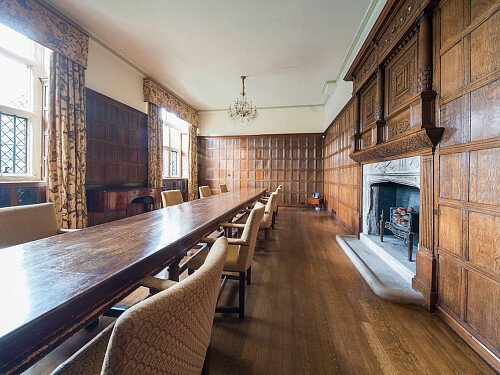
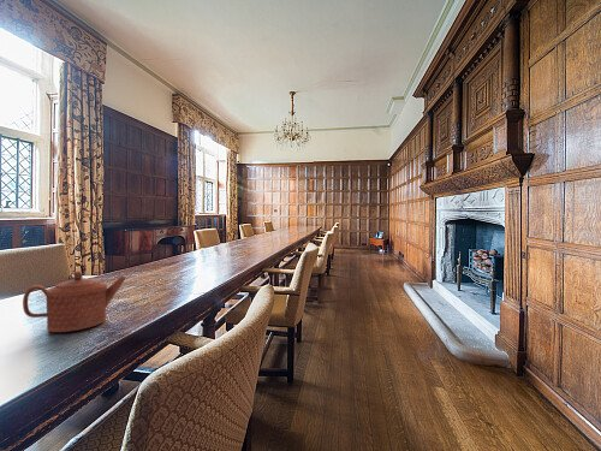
+ teapot [22,271,127,333]
